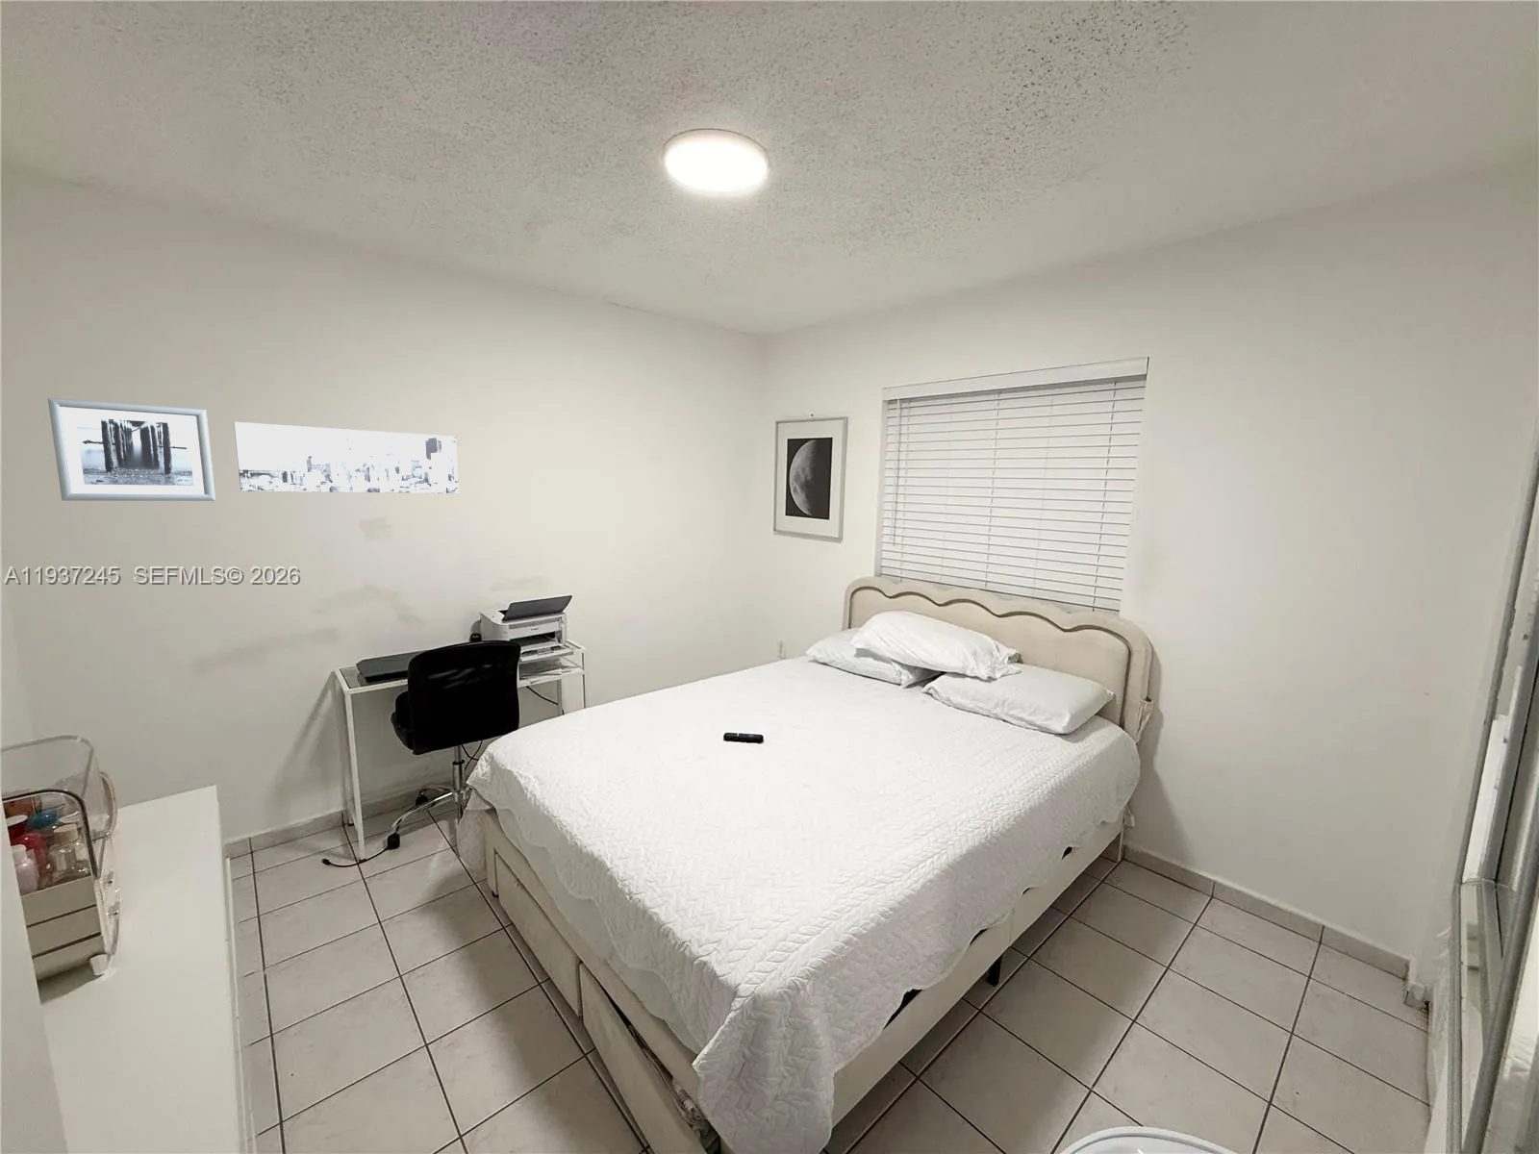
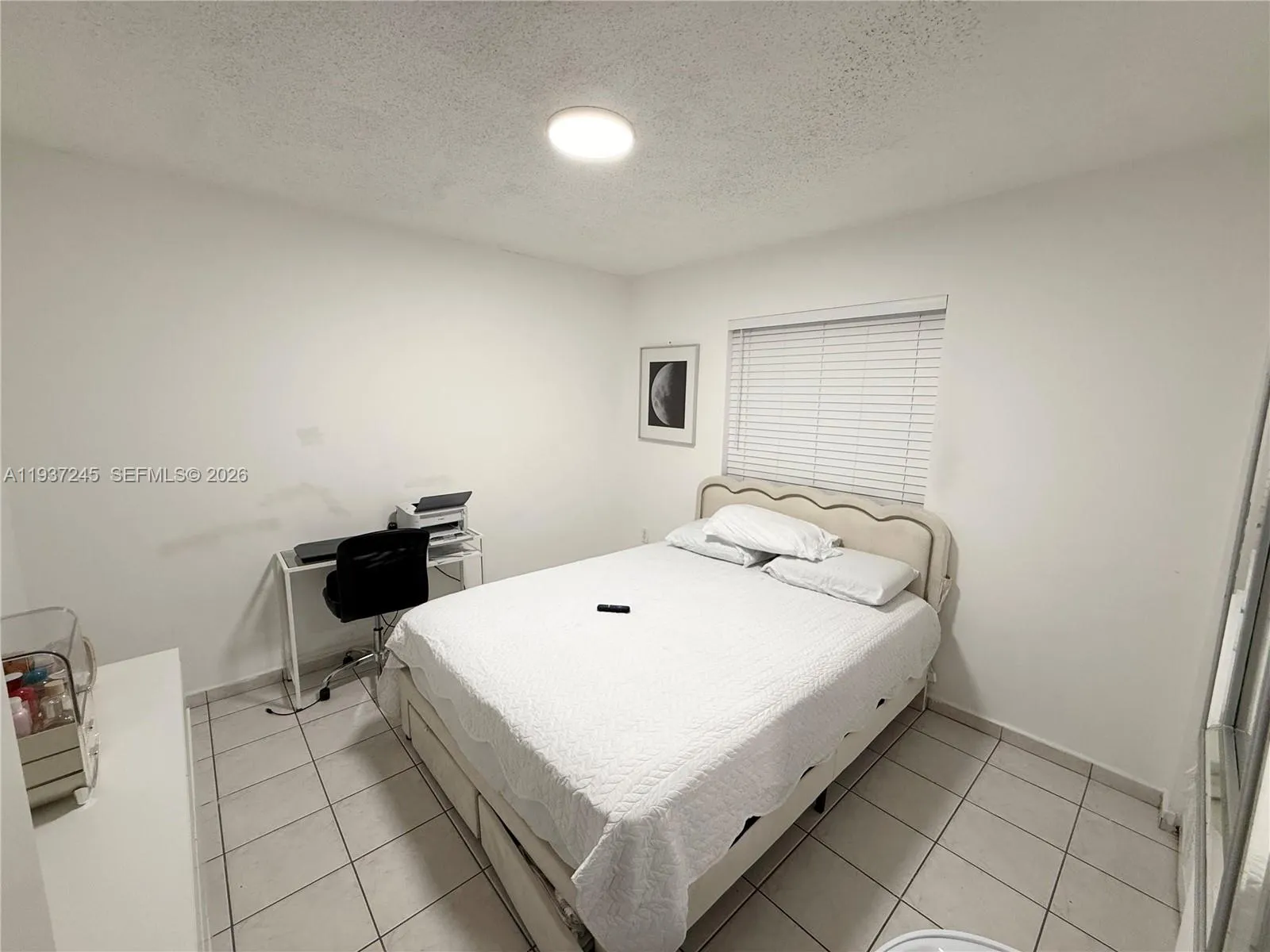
- wall art [233,421,459,495]
- wall art [47,398,217,502]
